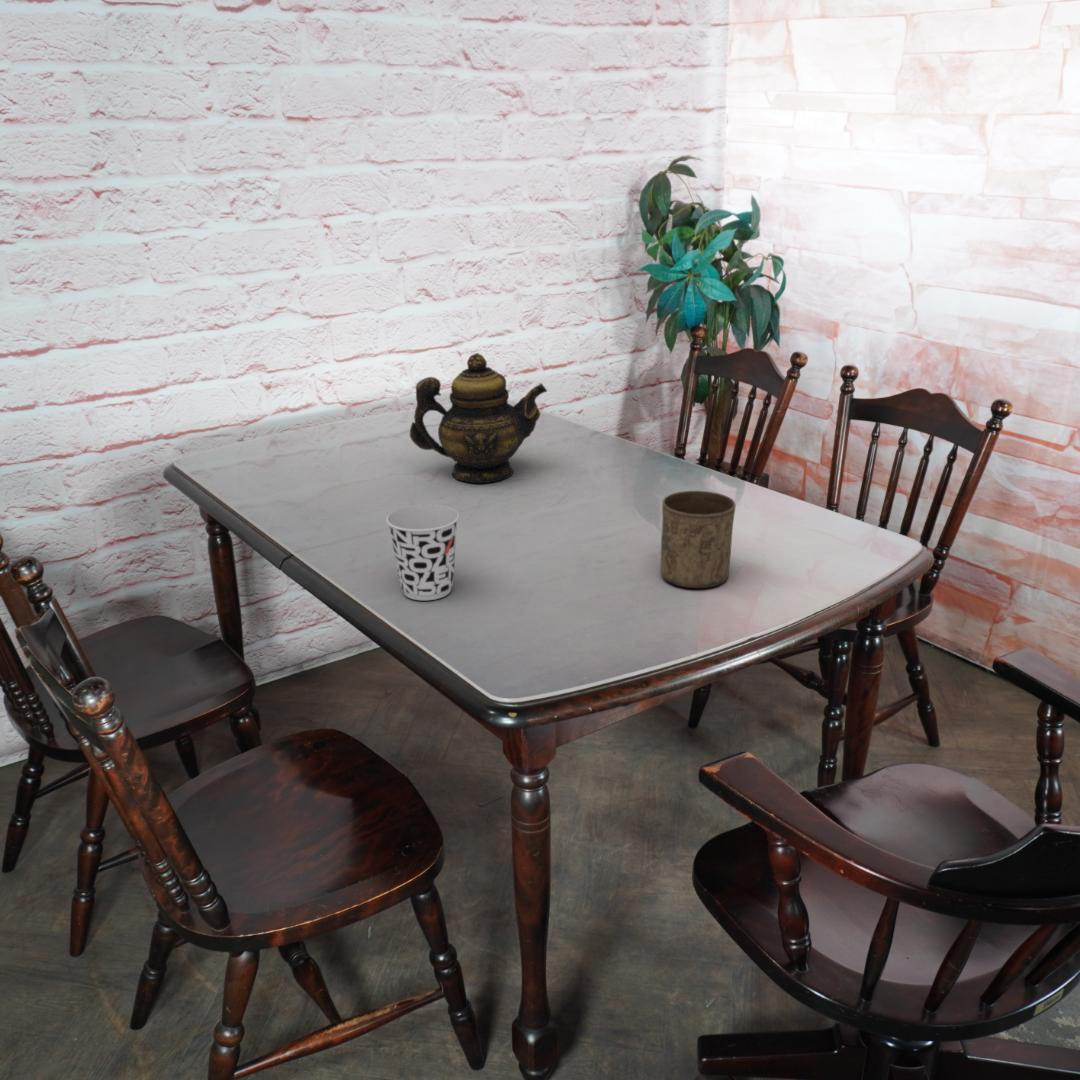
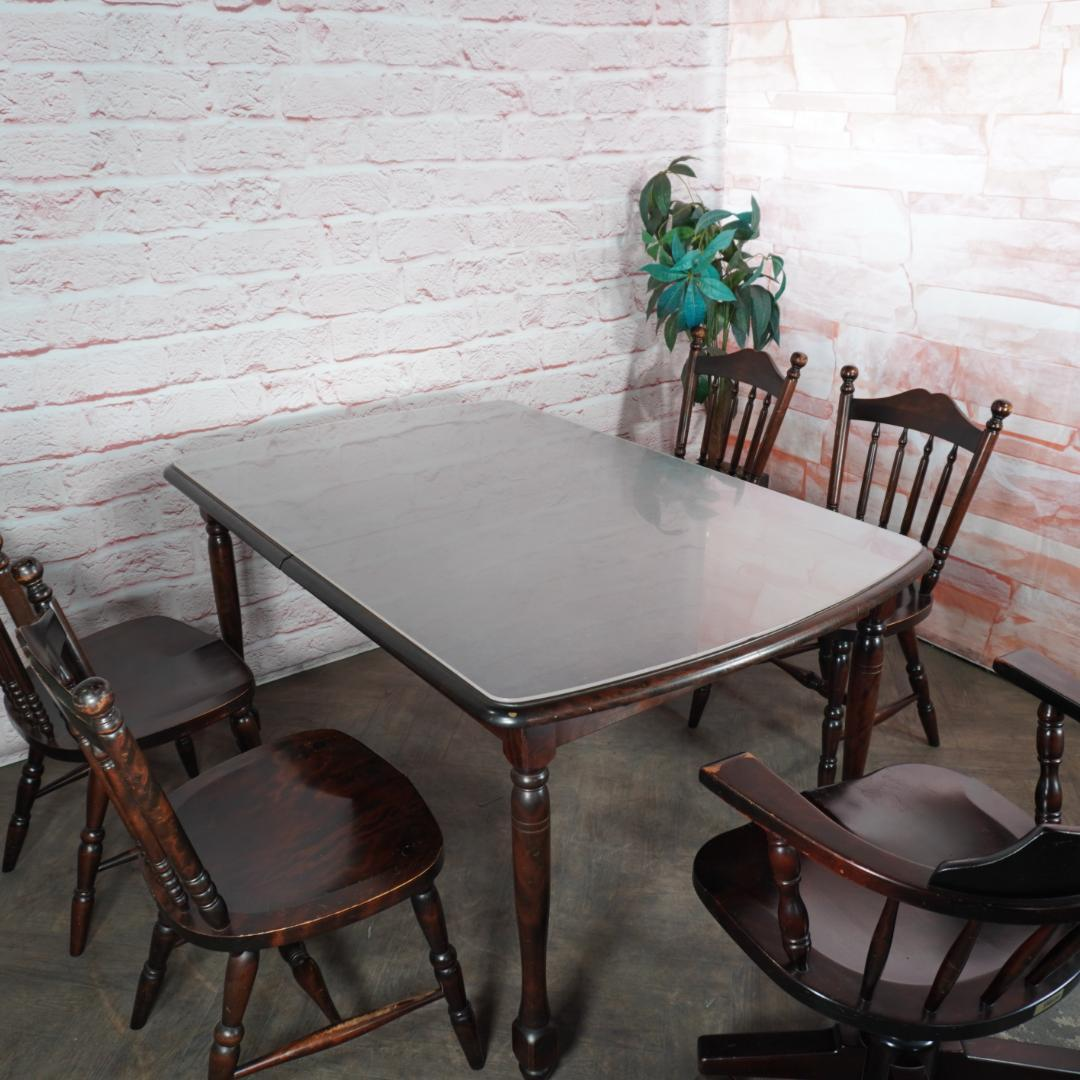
- cup [385,503,460,601]
- teapot [409,352,548,484]
- cup [660,490,737,589]
